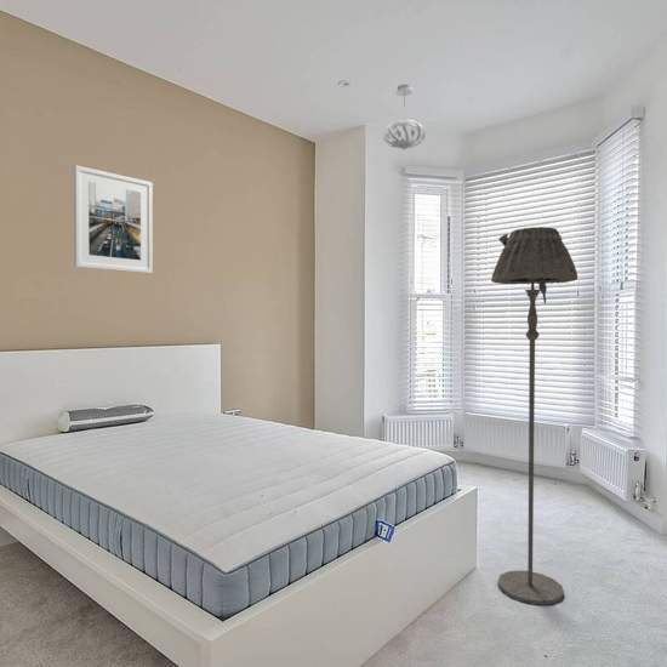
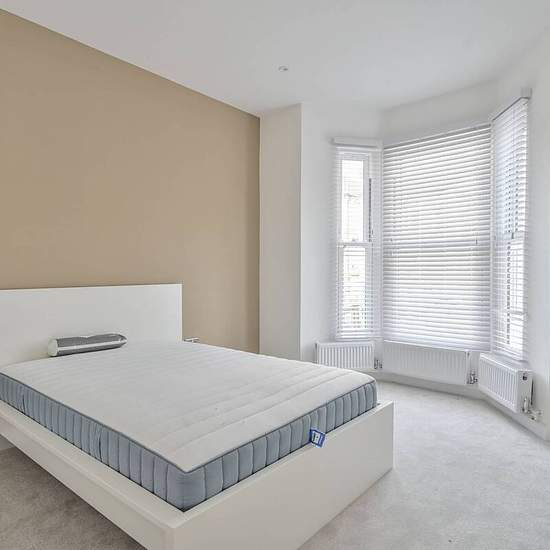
- floor lamp [490,226,578,606]
- pendant light [382,84,427,150]
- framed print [73,164,154,274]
